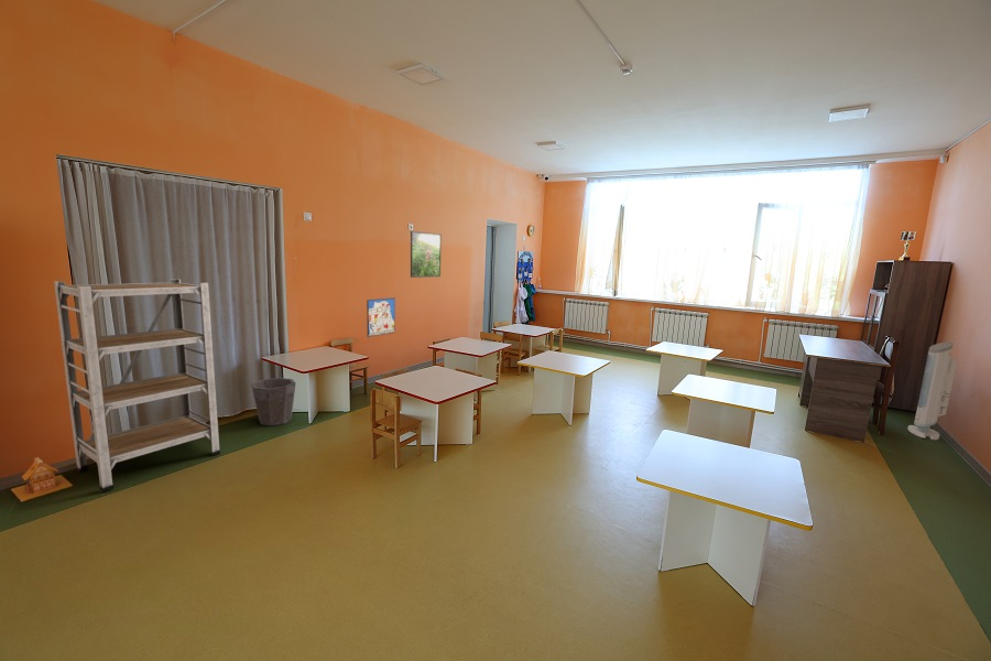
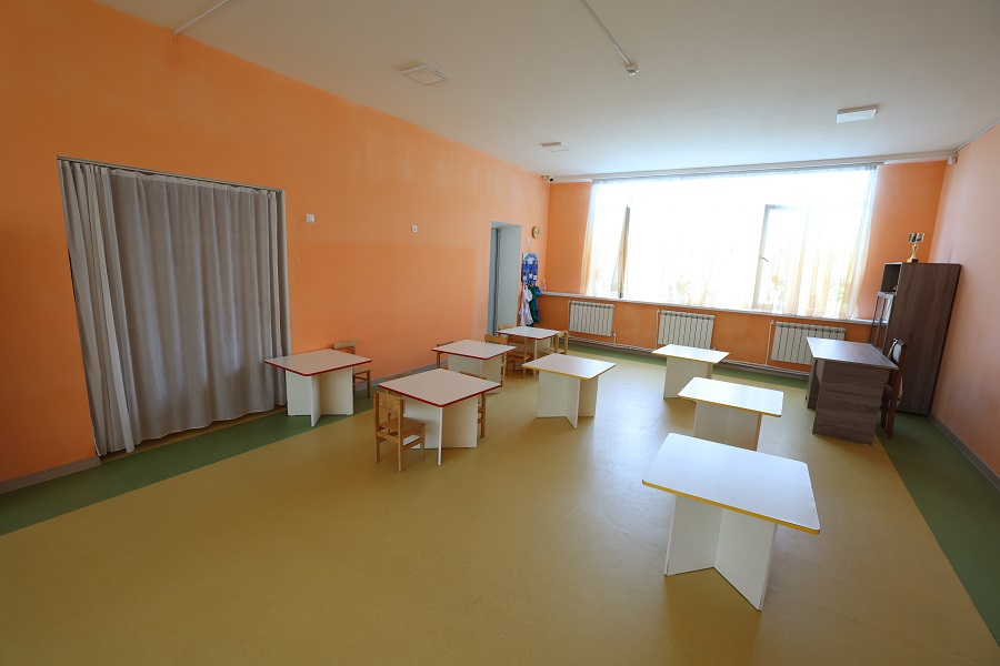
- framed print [410,230,443,279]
- toy house [10,456,74,502]
- waste bin [250,377,297,426]
- air purifier [907,342,958,442]
- shelving unit [53,278,221,494]
- wall art [366,297,396,338]
